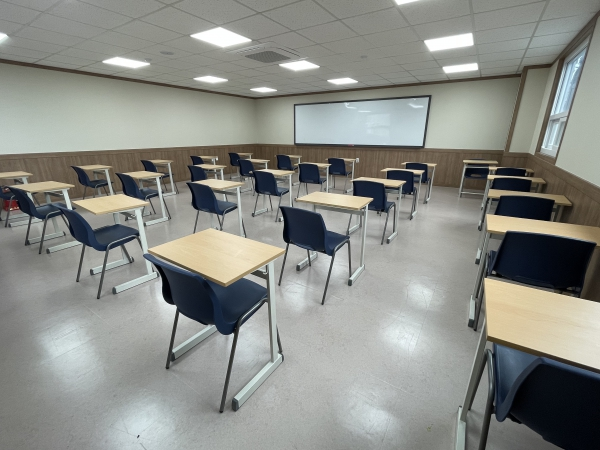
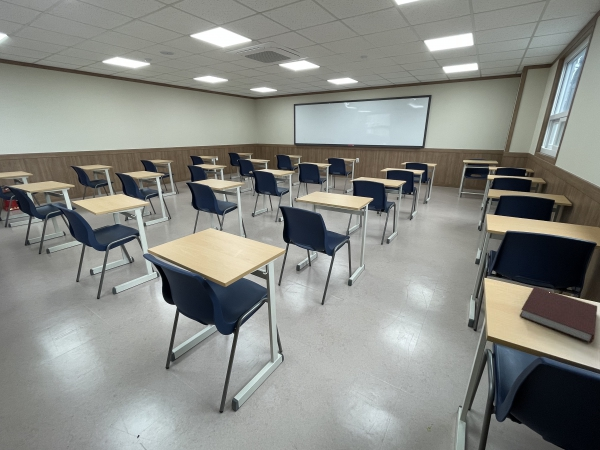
+ notebook [519,286,598,344]
